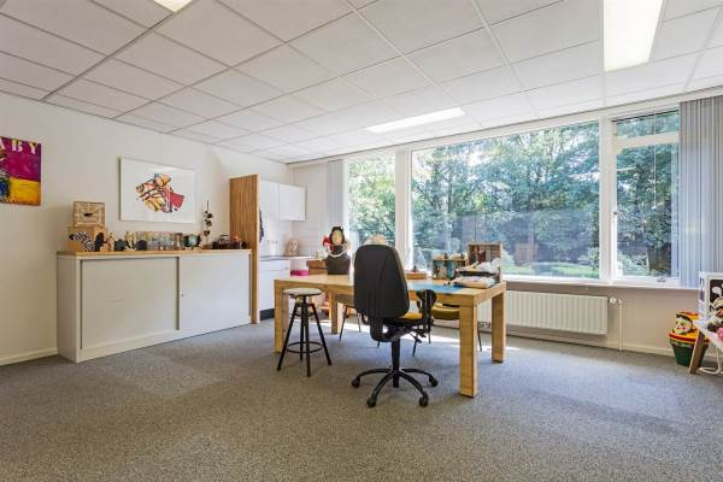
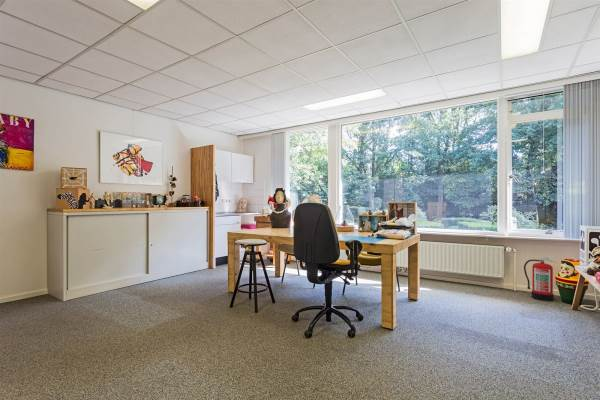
+ fire extinguisher [523,255,564,302]
